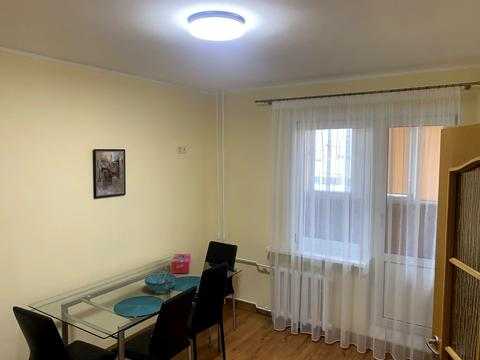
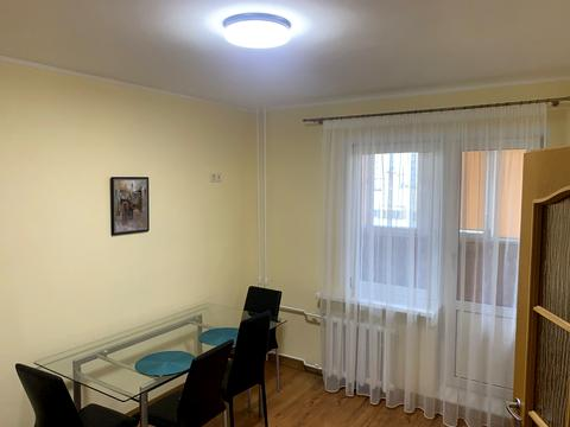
- decorative bowl [144,273,177,294]
- tissue box [171,253,192,274]
